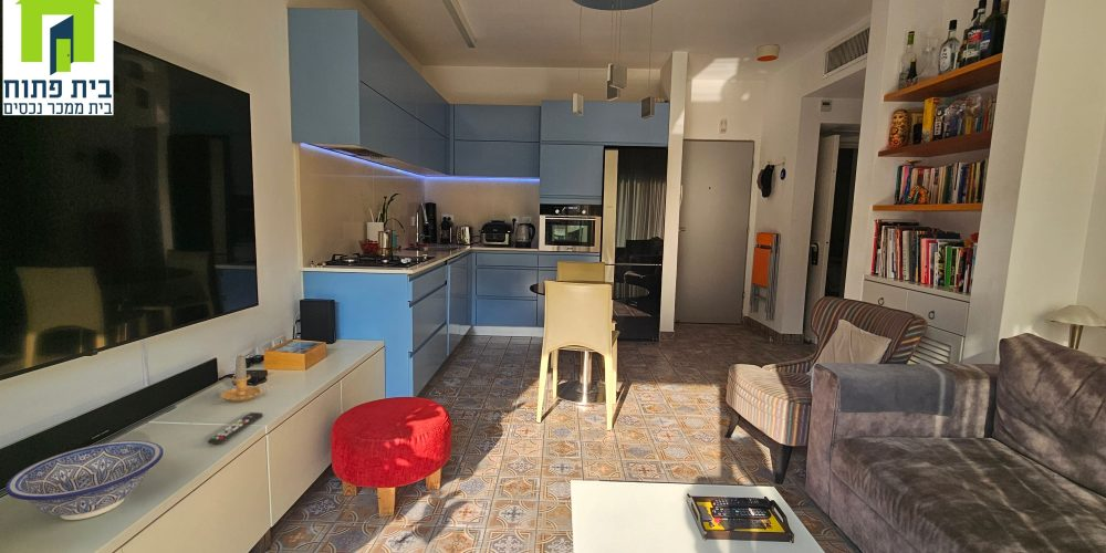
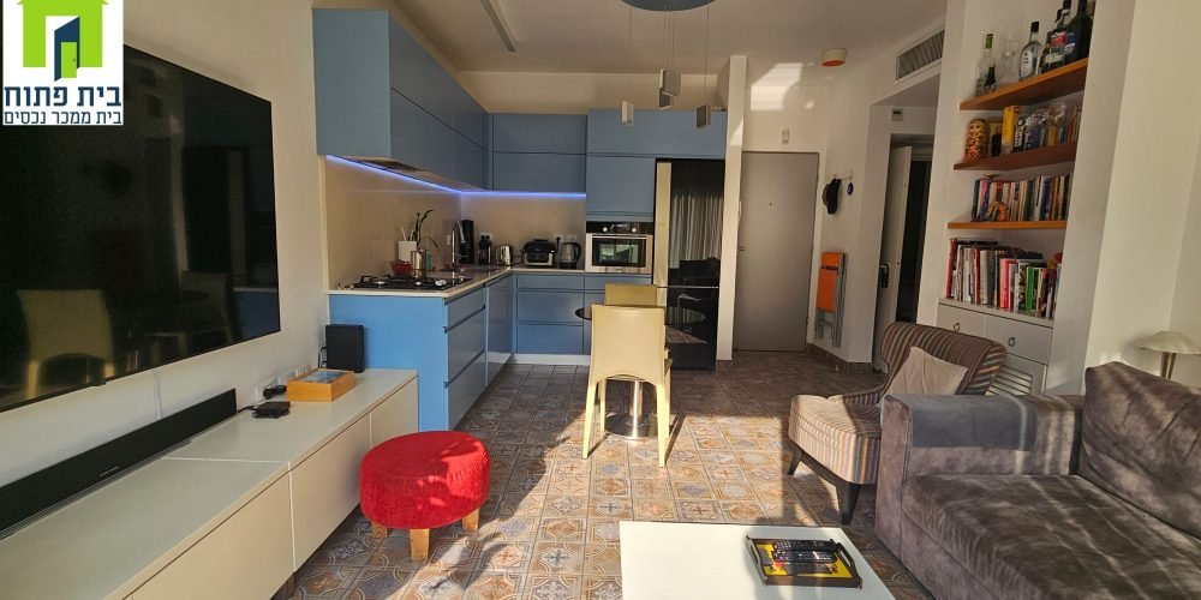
- decorative bowl [4,439,165,521]
- candle [219,353,270,403]
- remote control [207,411,264,446]
